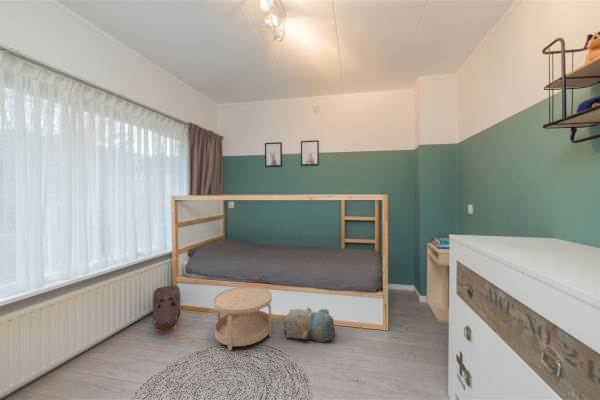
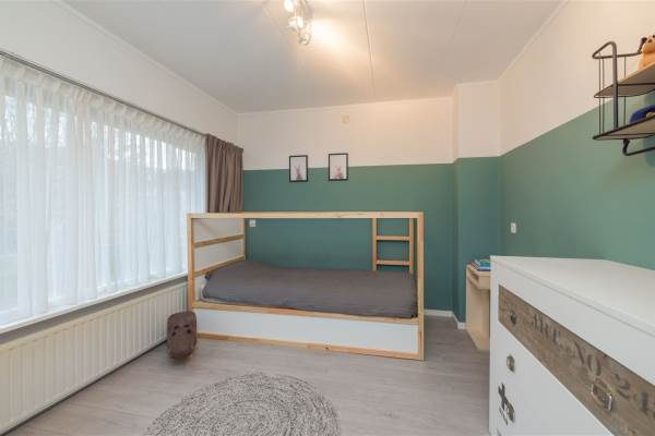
- side table [212,285,273,352]
- plush toy [283,306,336,343]
